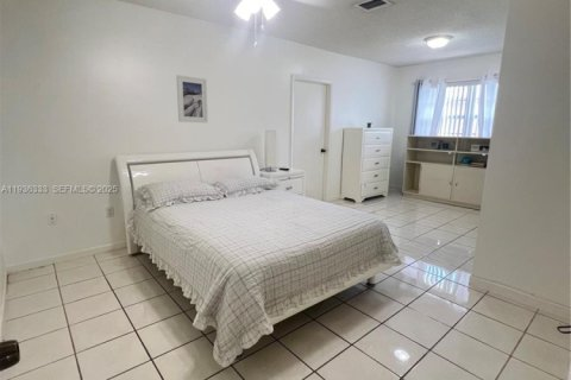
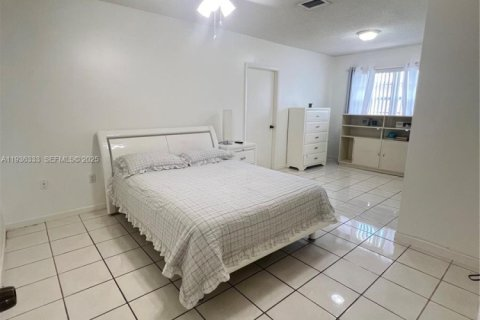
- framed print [175,74,209,124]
